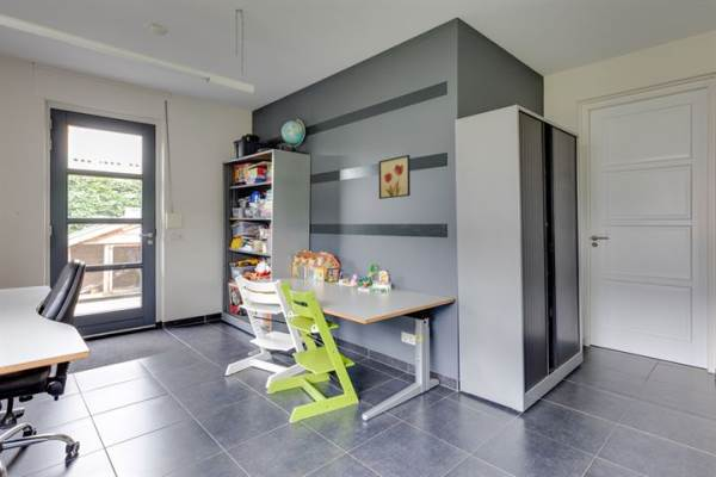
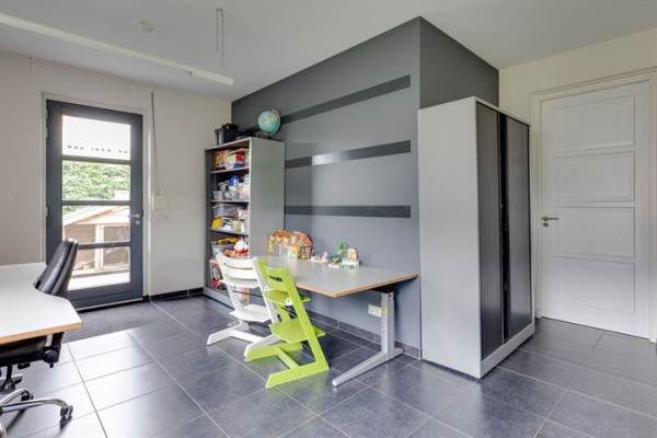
- wall art [378,154,412,200]
